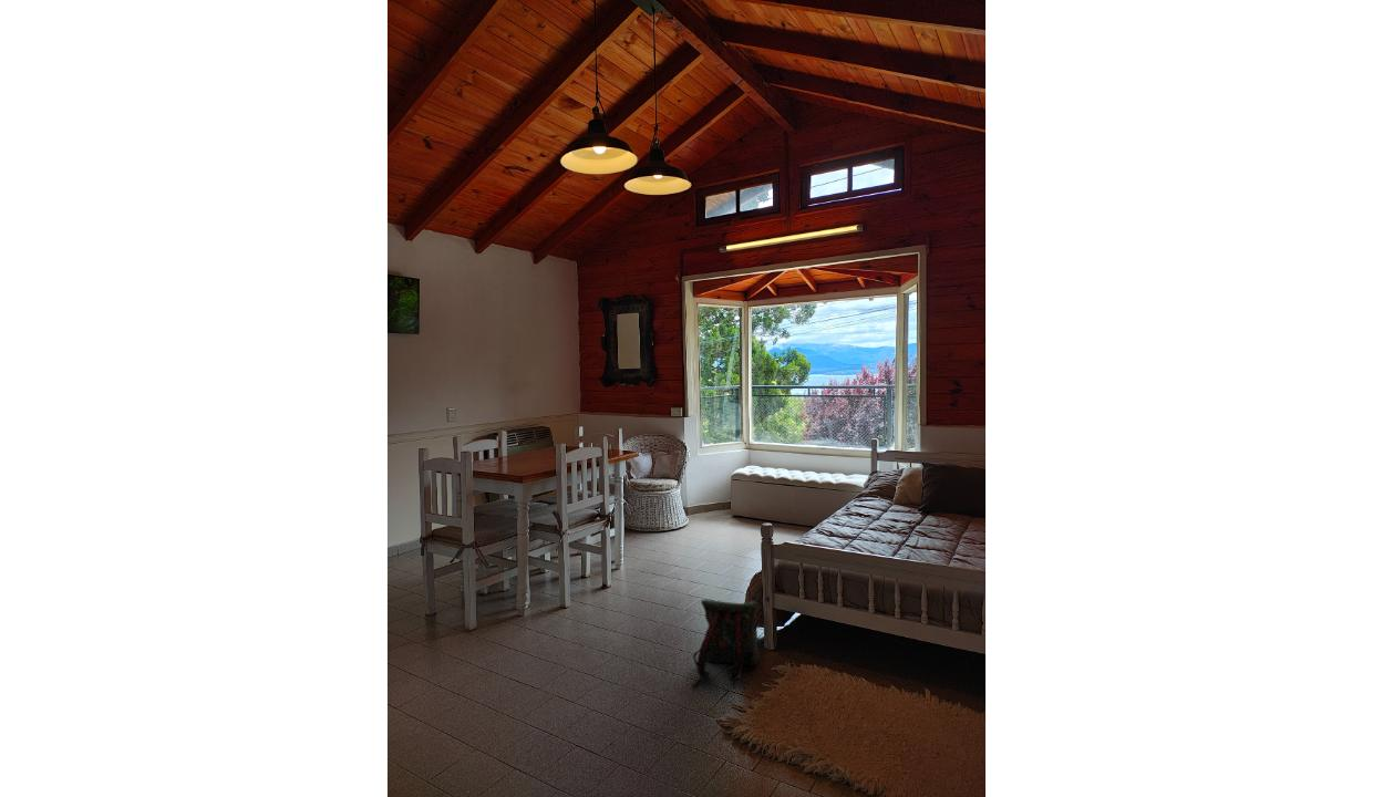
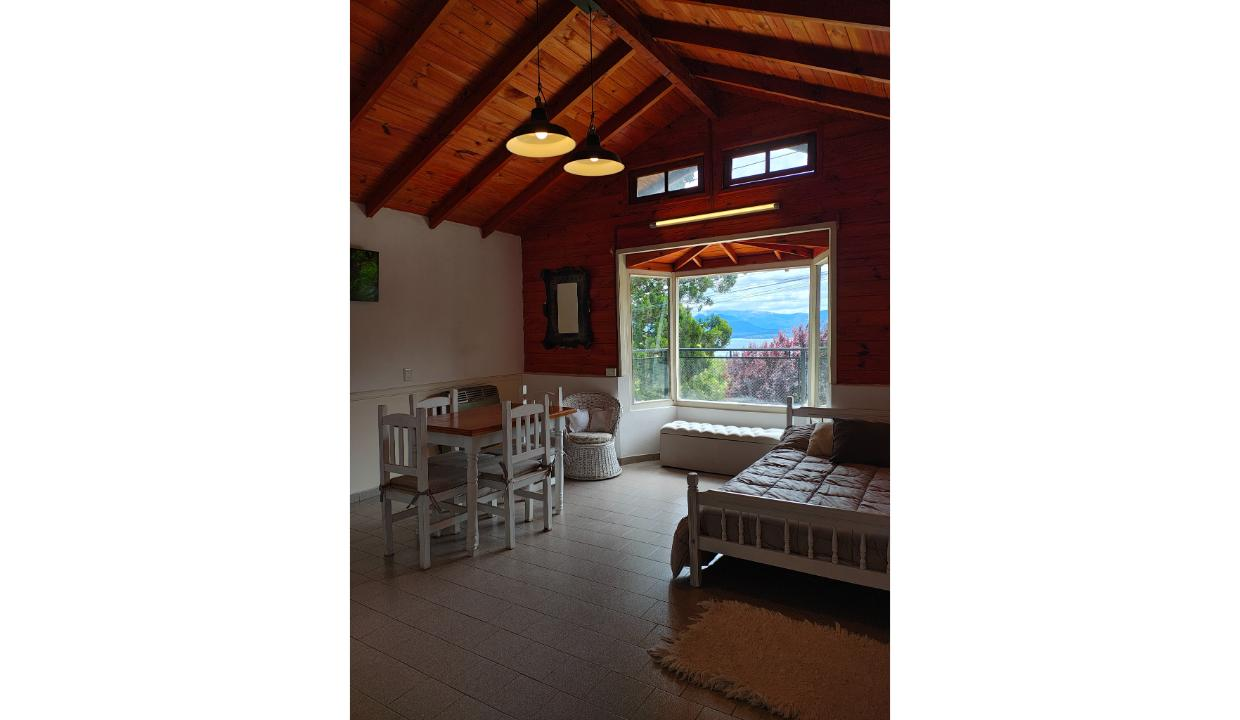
- backpack [690,598,760,689]
